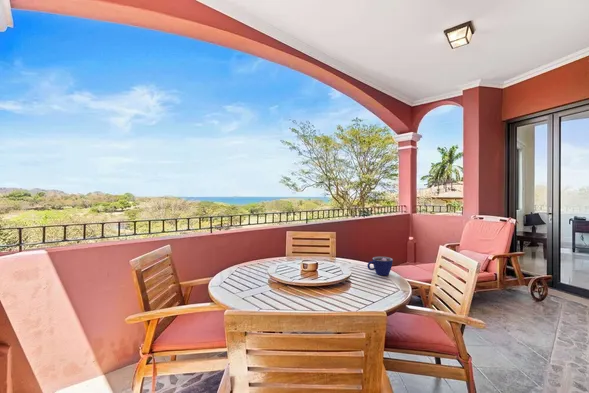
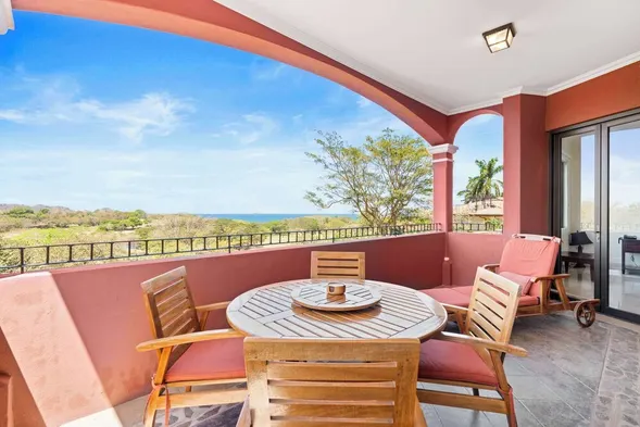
- cup [366,256,394,276]
